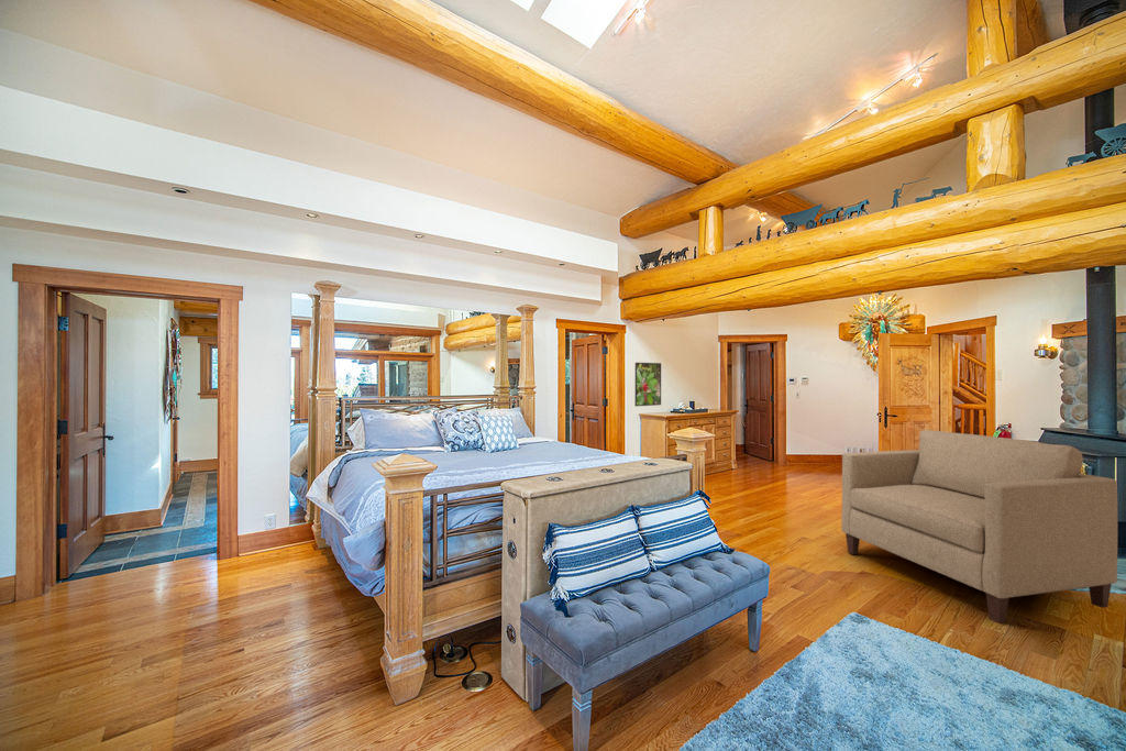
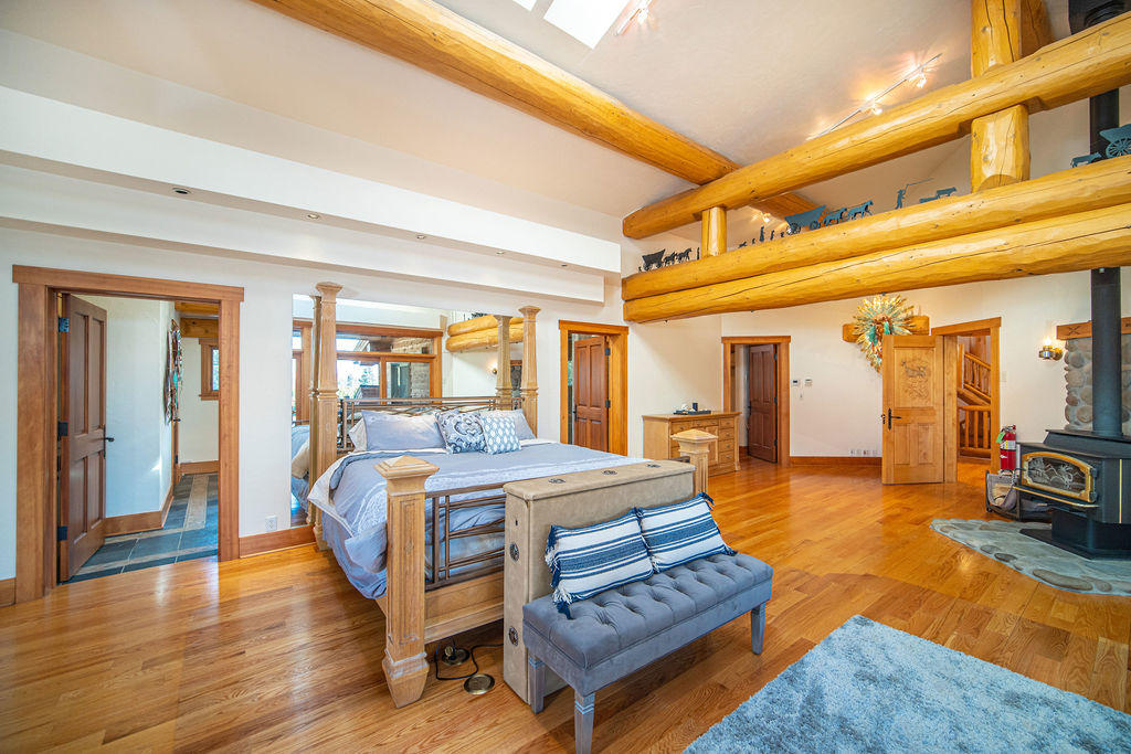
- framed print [633,362,662,408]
- chair [840,429,1118,625]
